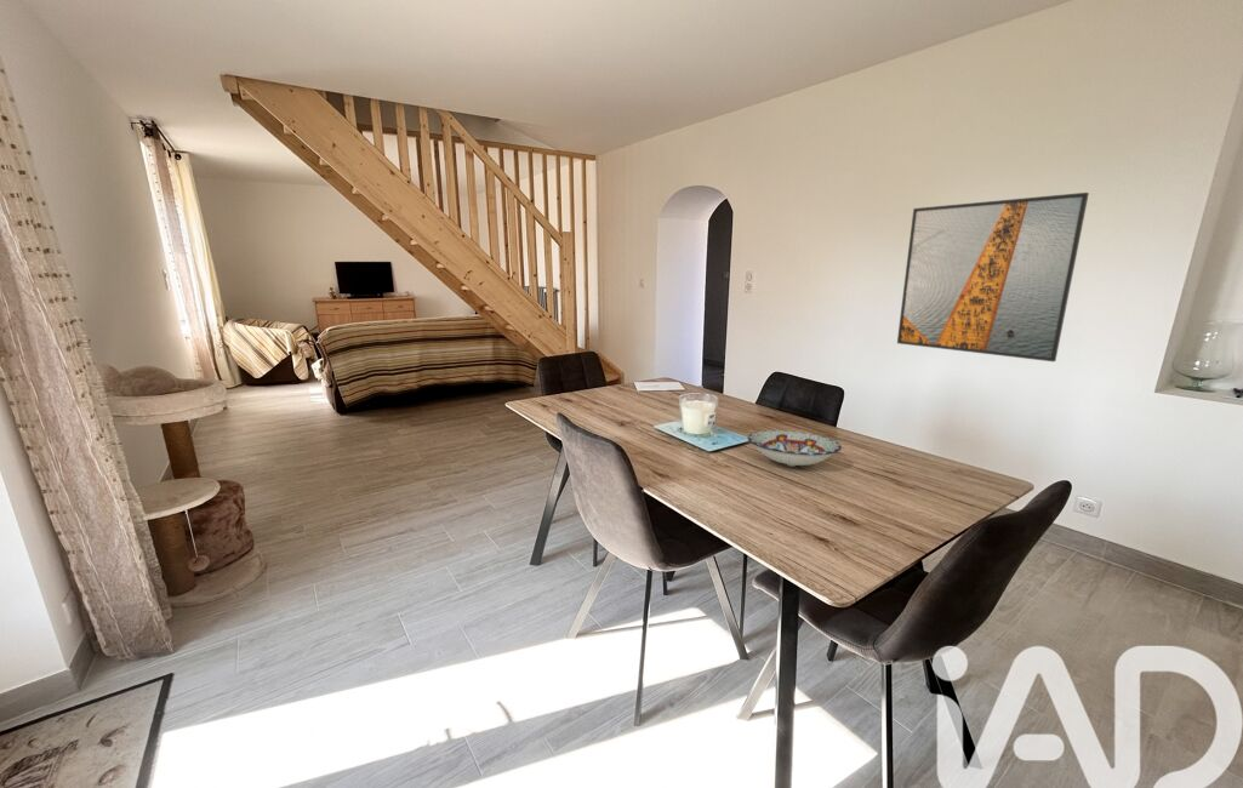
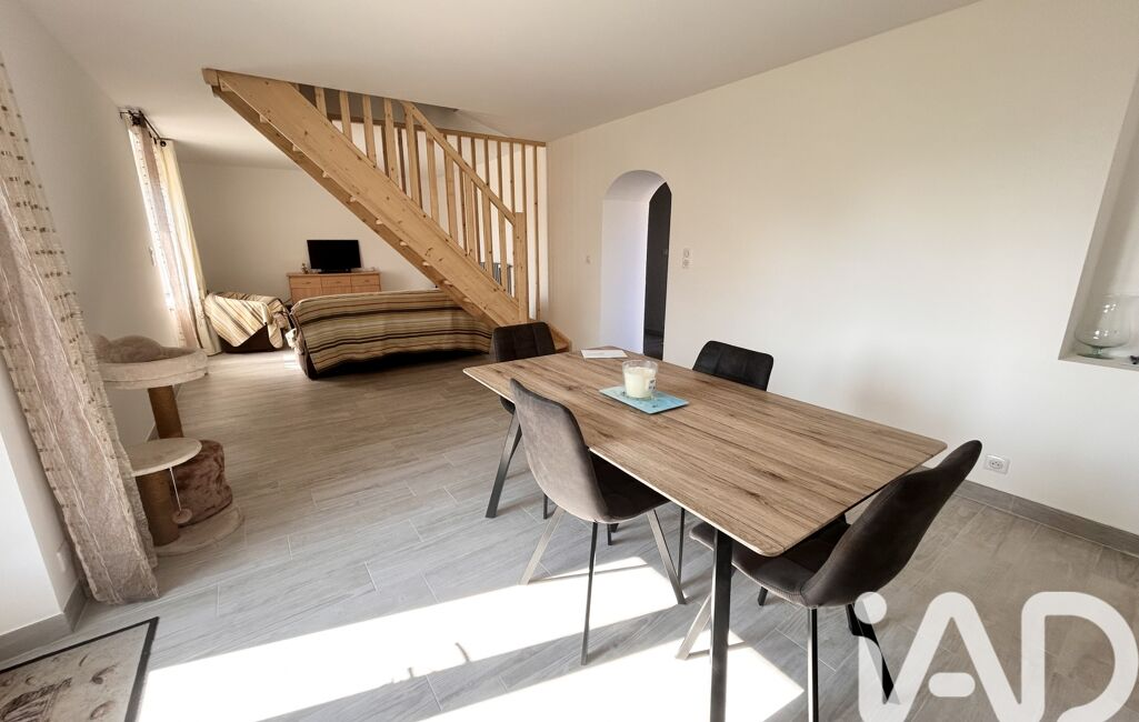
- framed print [896,192,1090,362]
- bowl [746,429,843,468]
